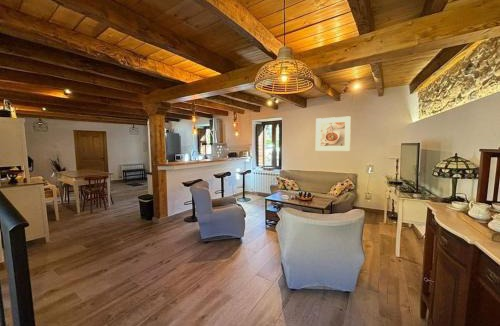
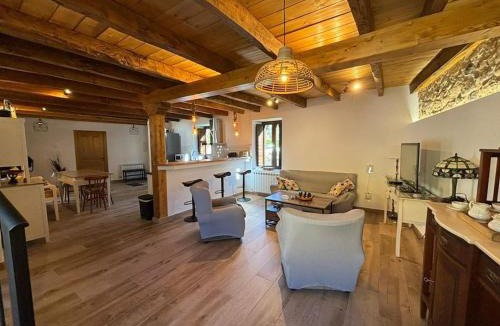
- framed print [315,115,352,152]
